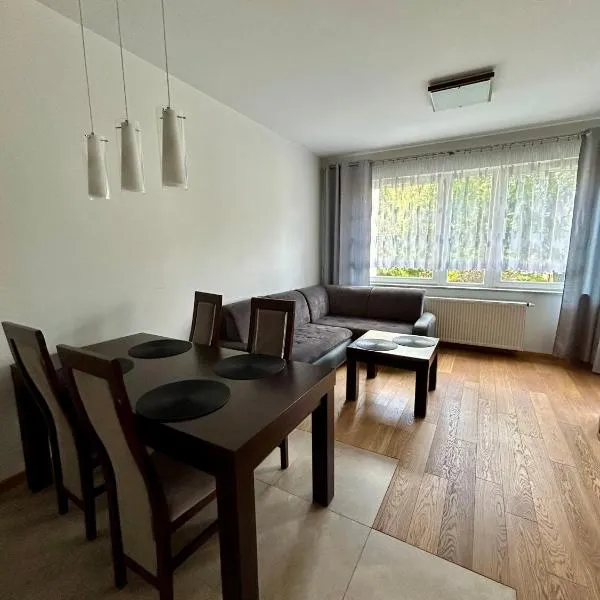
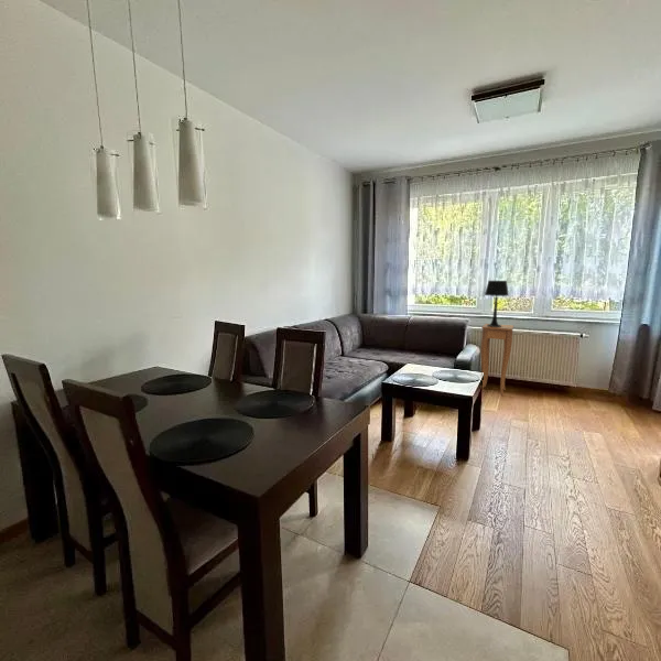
+ side table [480,323,514,397]
+ table lamp [484,280,510,327]
